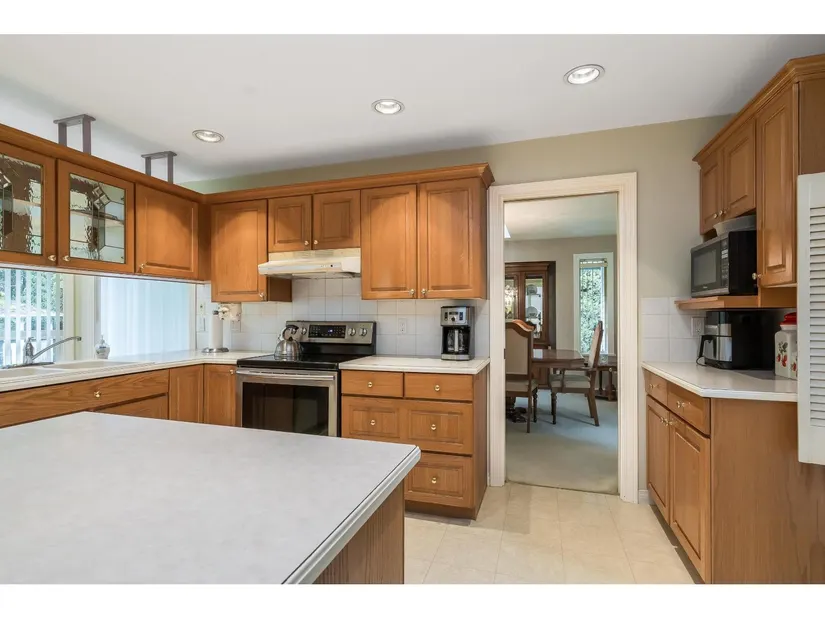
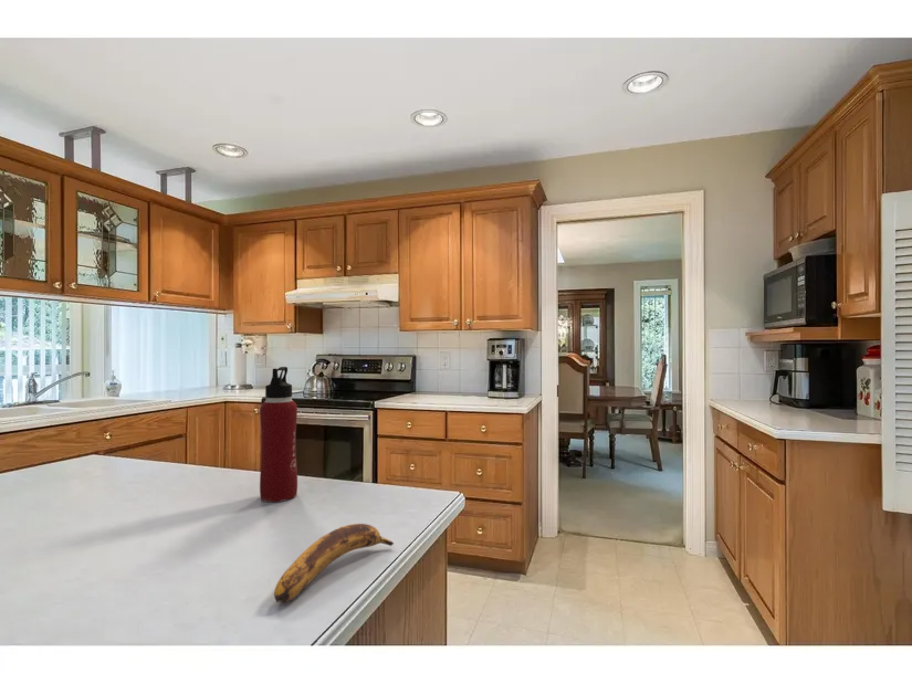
+ banana [273,523,395,603]
+ water bottle [259,366,298,503]
